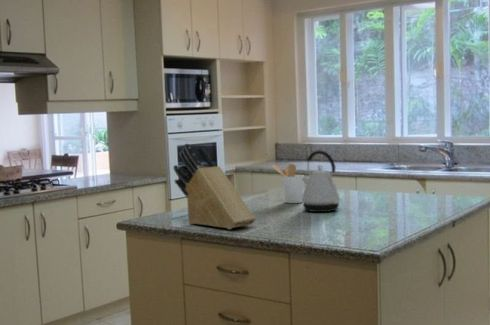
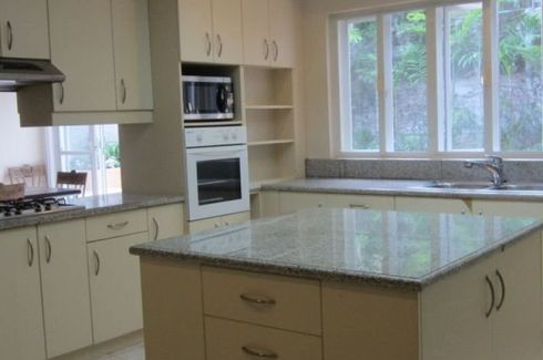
- knife block [172,143,257,230]
- kettle [301,149,341,213]
- utensil holder [271,163,305,204]
